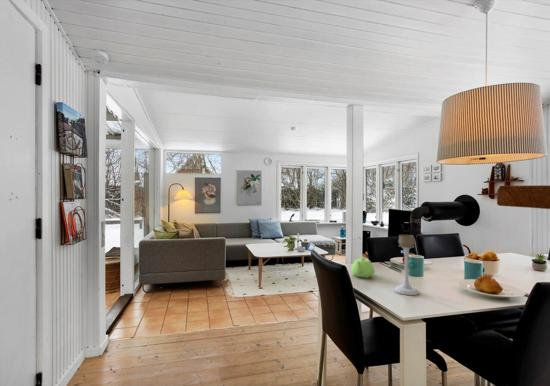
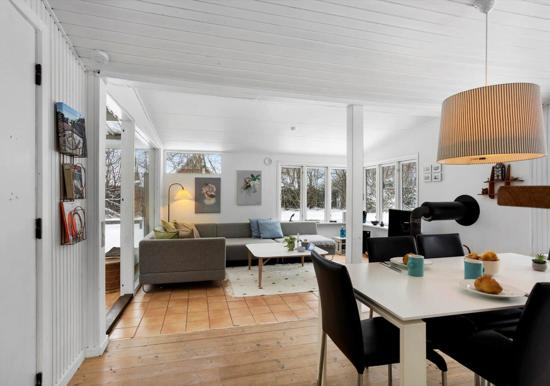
- teapot [350,256,376,279]
- candle holder [393,234,420,296]
